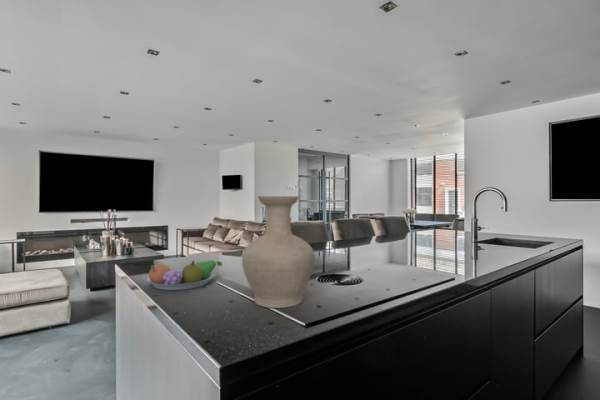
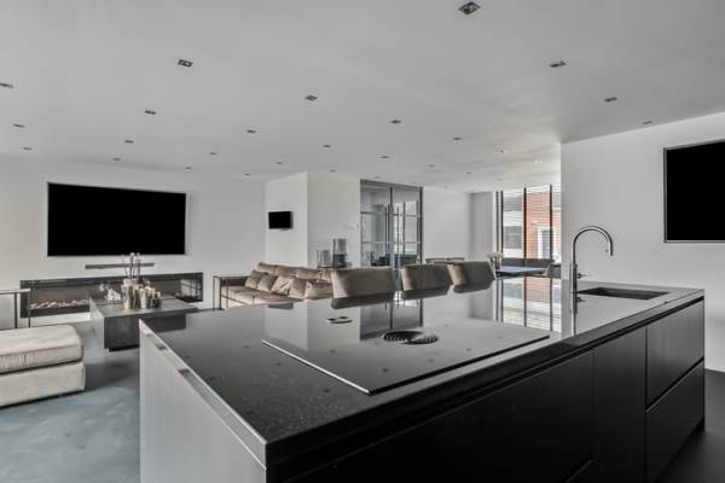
- vase [241,195,316,309]
- fruit bowl [145,259,223,291]
